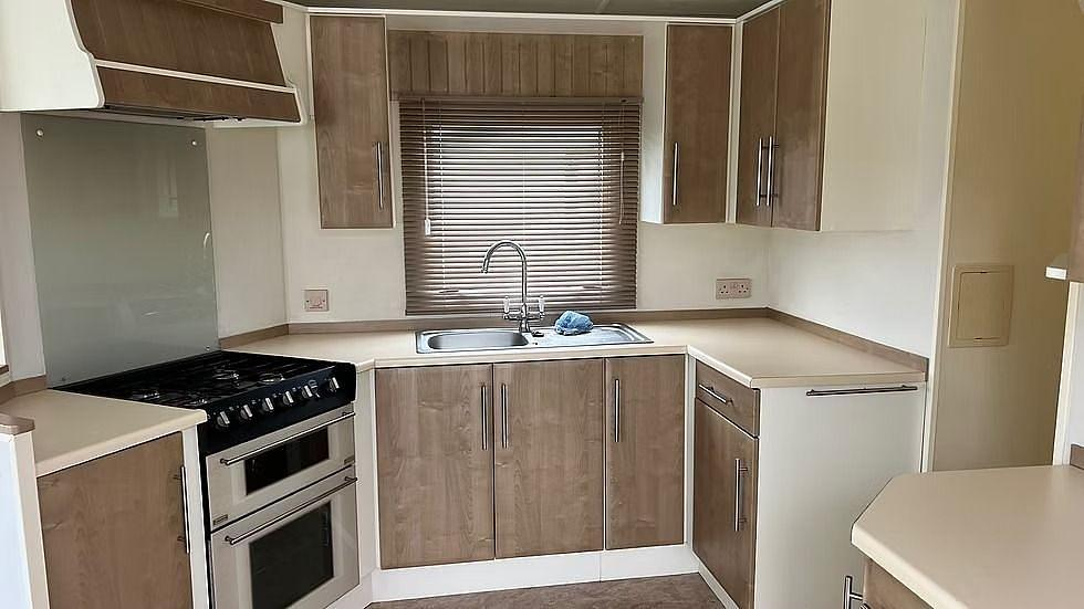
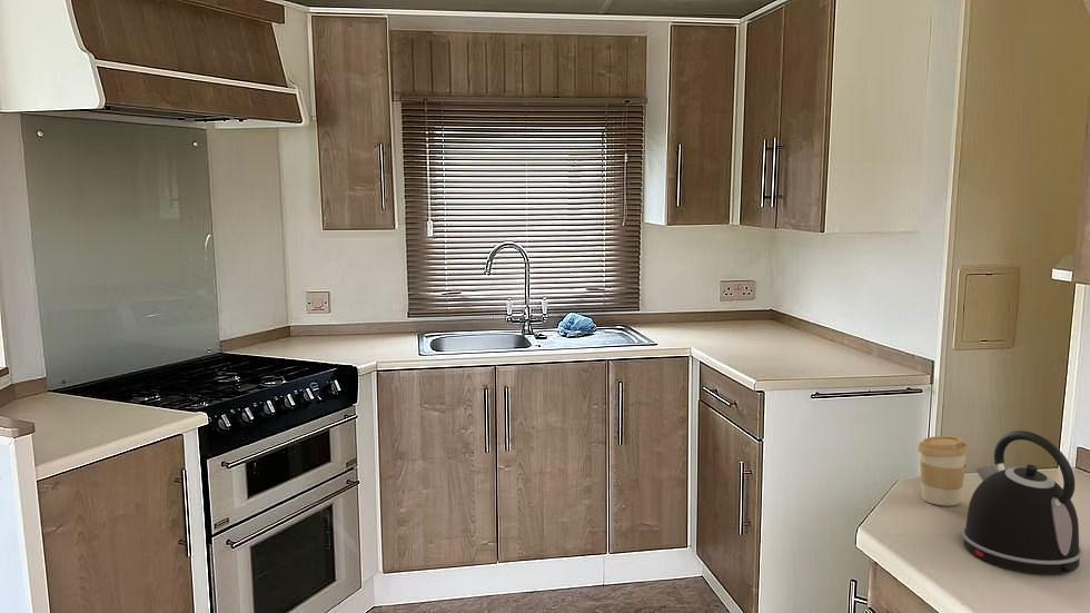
+ coffee cup [916,435,970,506]
+ kettle [961,429,1083,575]
